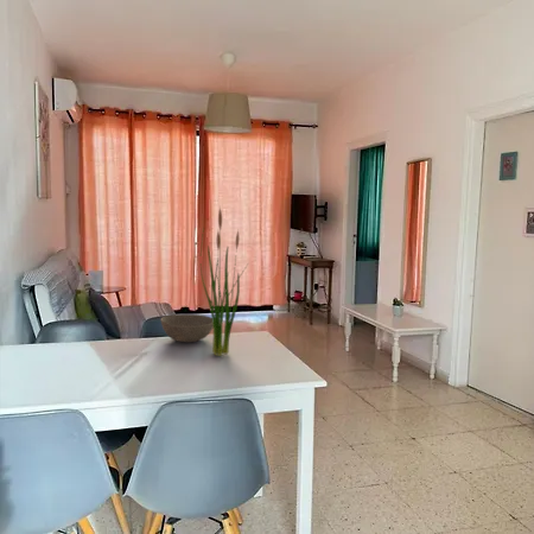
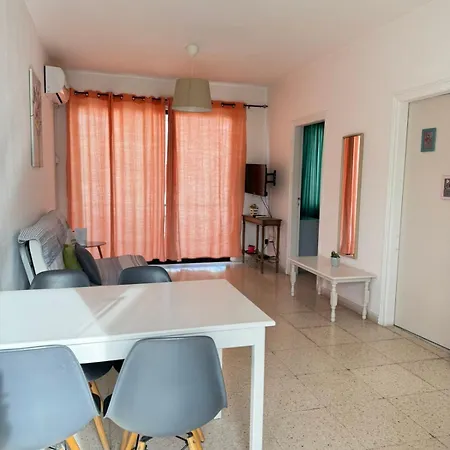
- plant [199,204,249,357]
- bowl [160,313,214,343]
